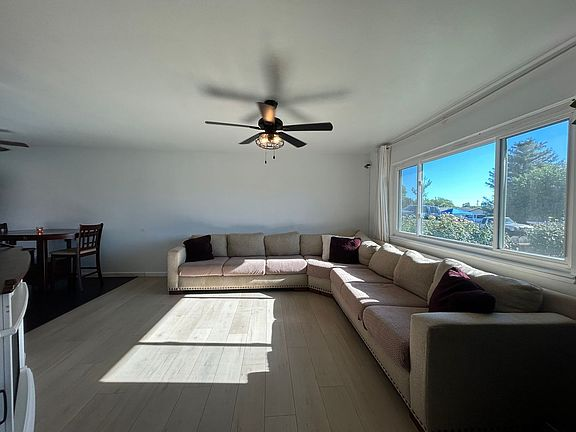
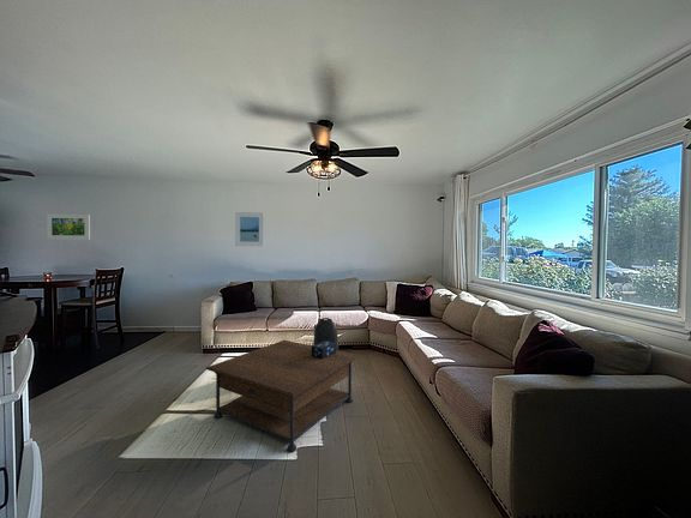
+ coffee table [205,339,361,453]
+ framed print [46,212,91,241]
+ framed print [234,211,265,247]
+ backpack [312,317,340,351]
+ decorative box [312,341,336,360]
